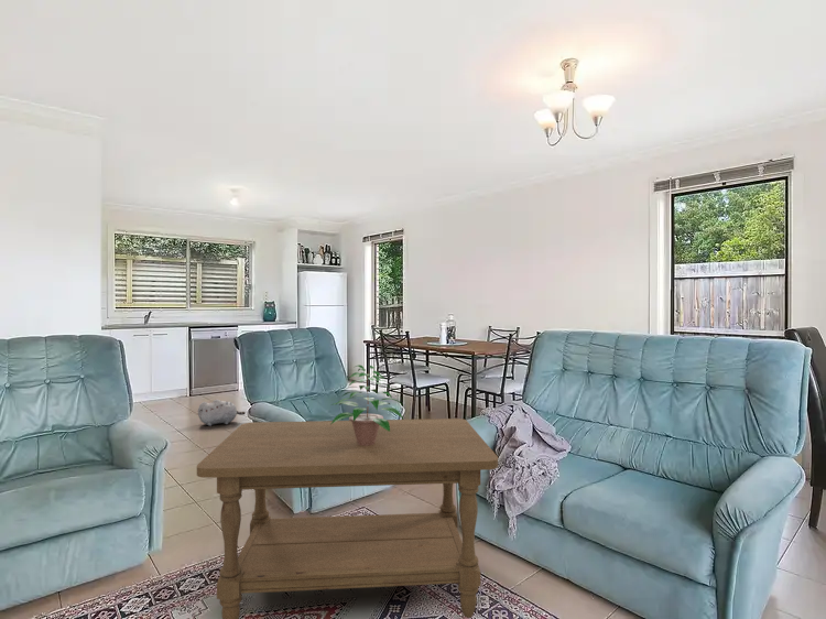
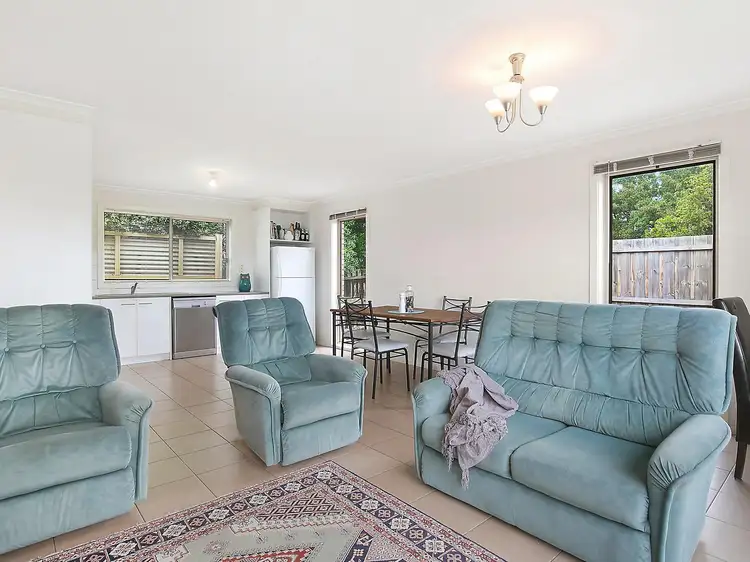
- plush toy [197,399,247,427]
- potted plant [330,363,404,446]
- coffee table [196,417,499,619]
